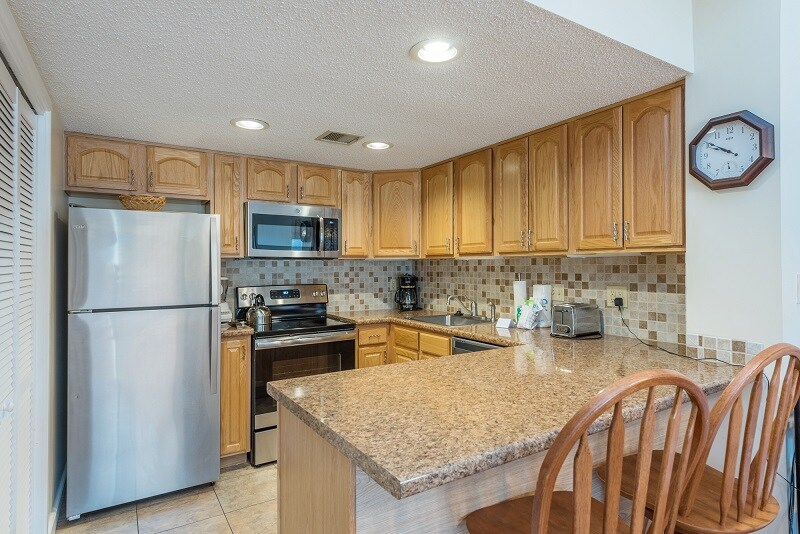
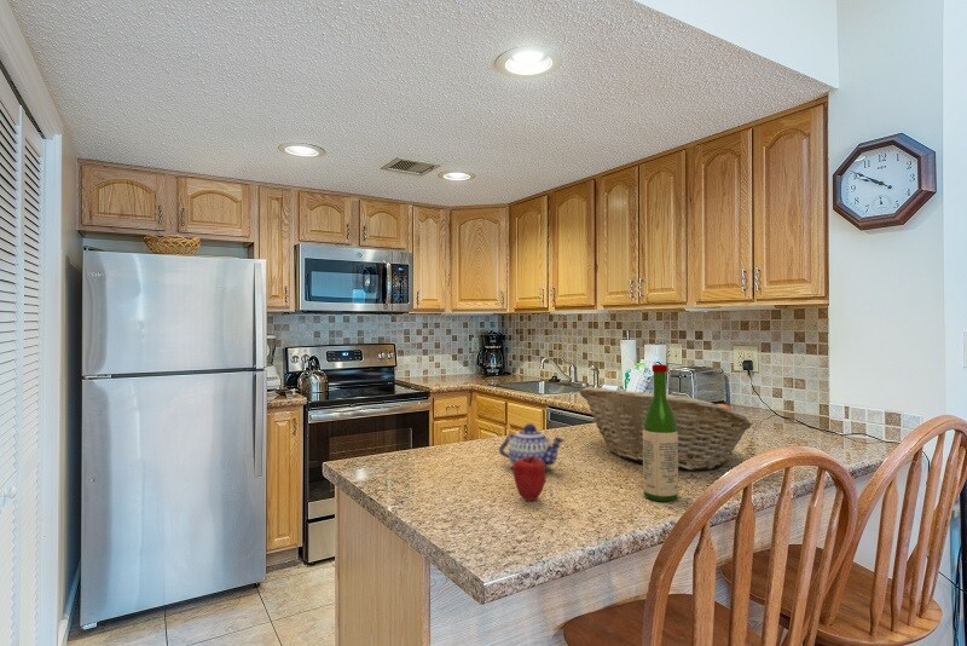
+ teapot [498,422,566,468]
+ fruit basket [579,386,754,471]
+ wine bottle [642,363,679,502]
+ apple [511,456,548,502]
